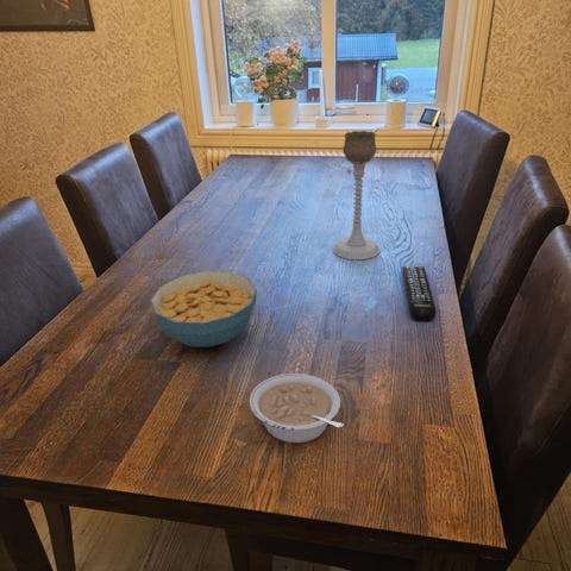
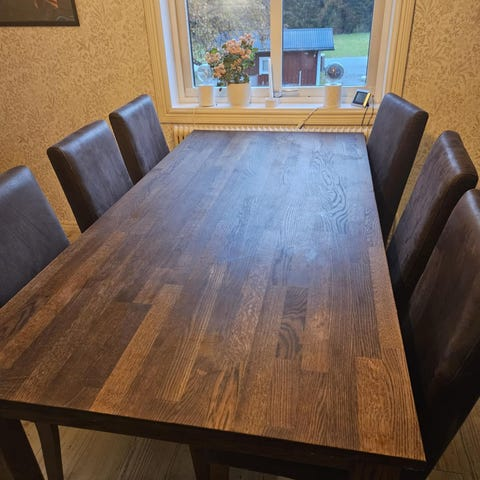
- legume [249,372,345,444]
- remote control [401,265,437,322]
- cereal bowl [150,270,258,349]
- candle holder [332,130,382,262]
